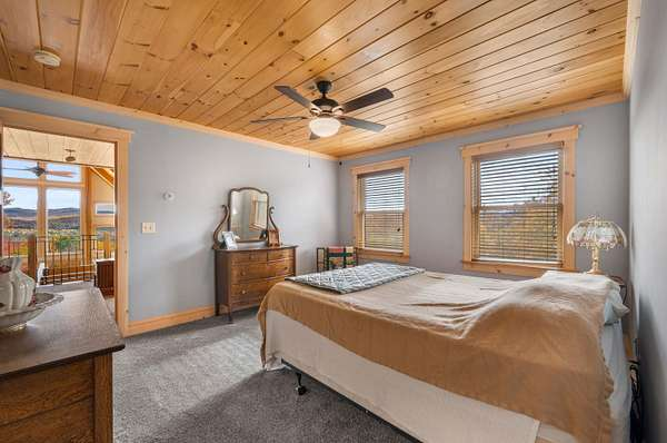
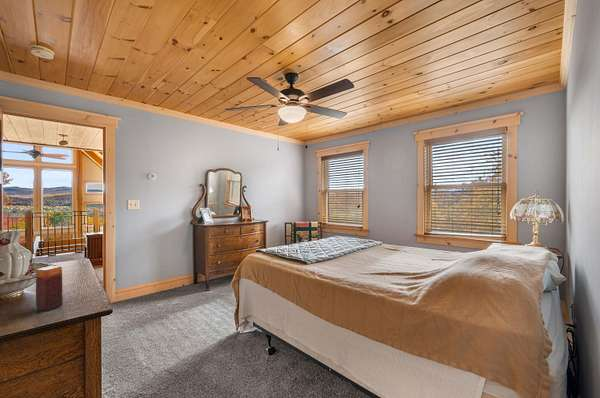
+ candle [35,265,64,312]
